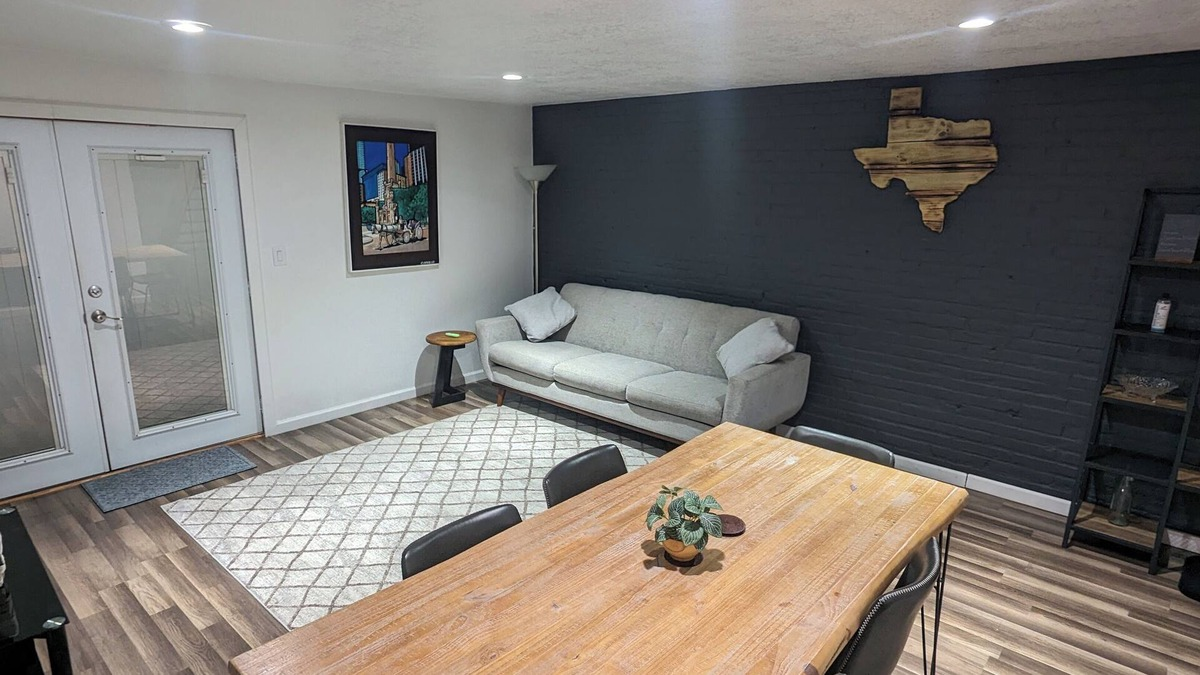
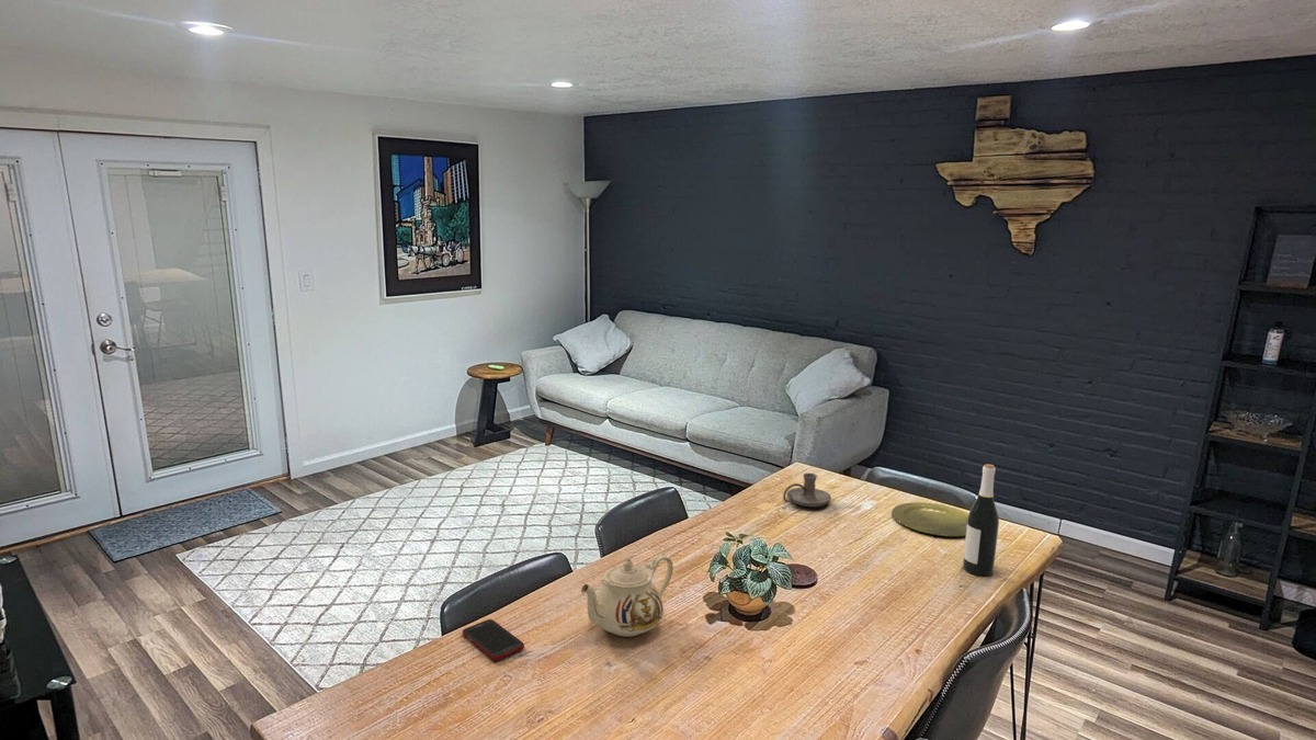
+ candle holder [782,473,832,508]
+ teapot [580,554,674,638]
+ cell phone [462,618,525,661]
+ plate [890,501,969,537]
+ wine bottle [962,463,1000,577]
